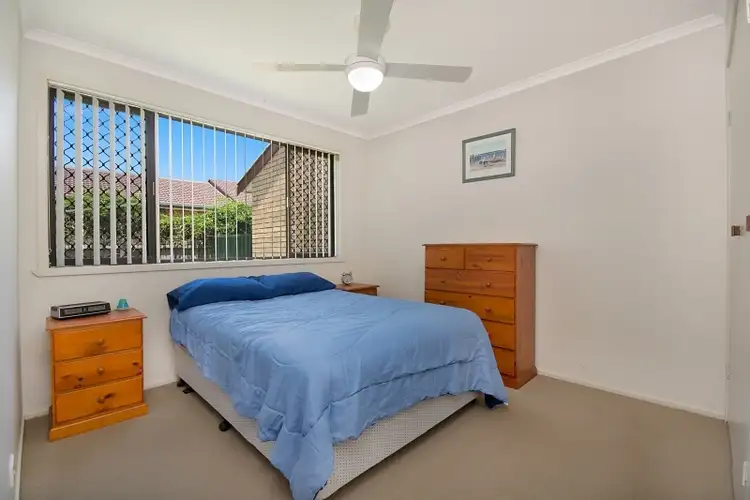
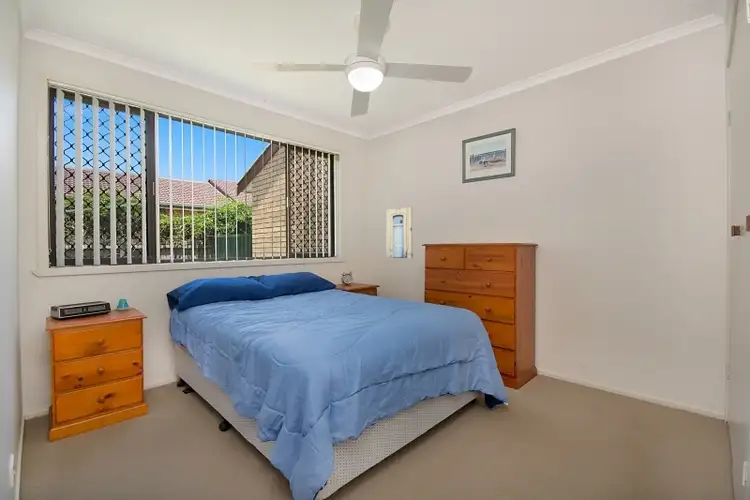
+ wall art [385,206,414,259]
